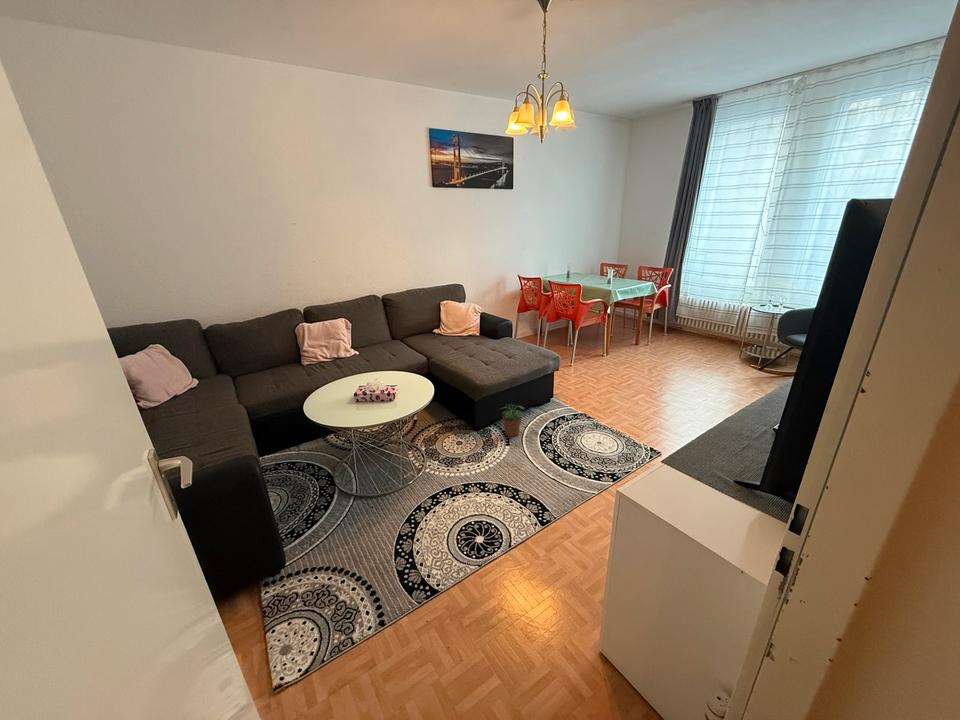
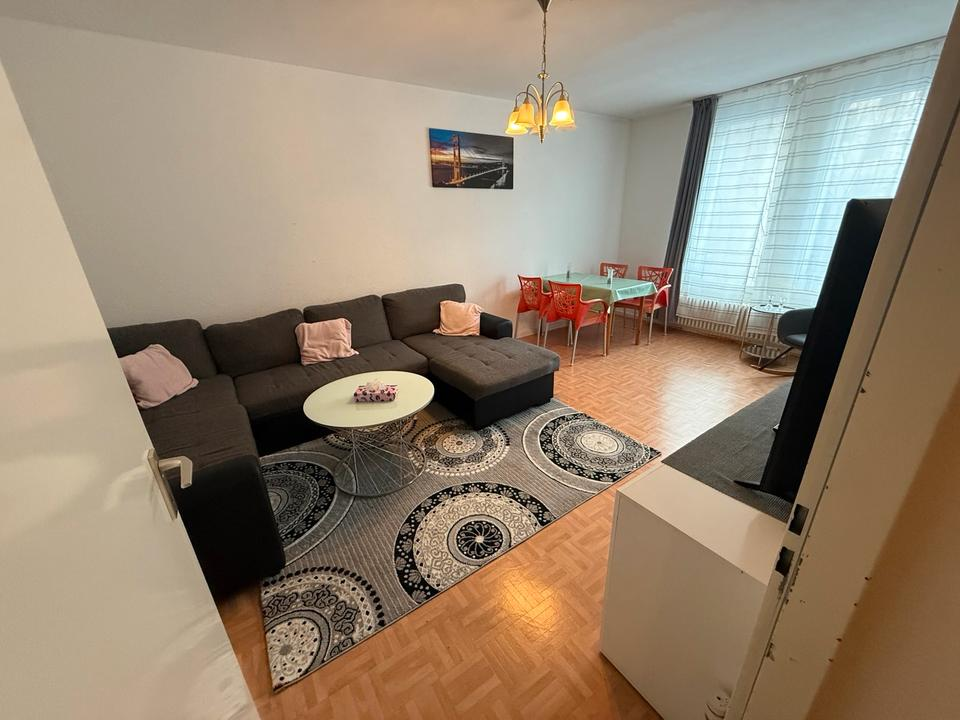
- potted plant [500,403,525,437]
